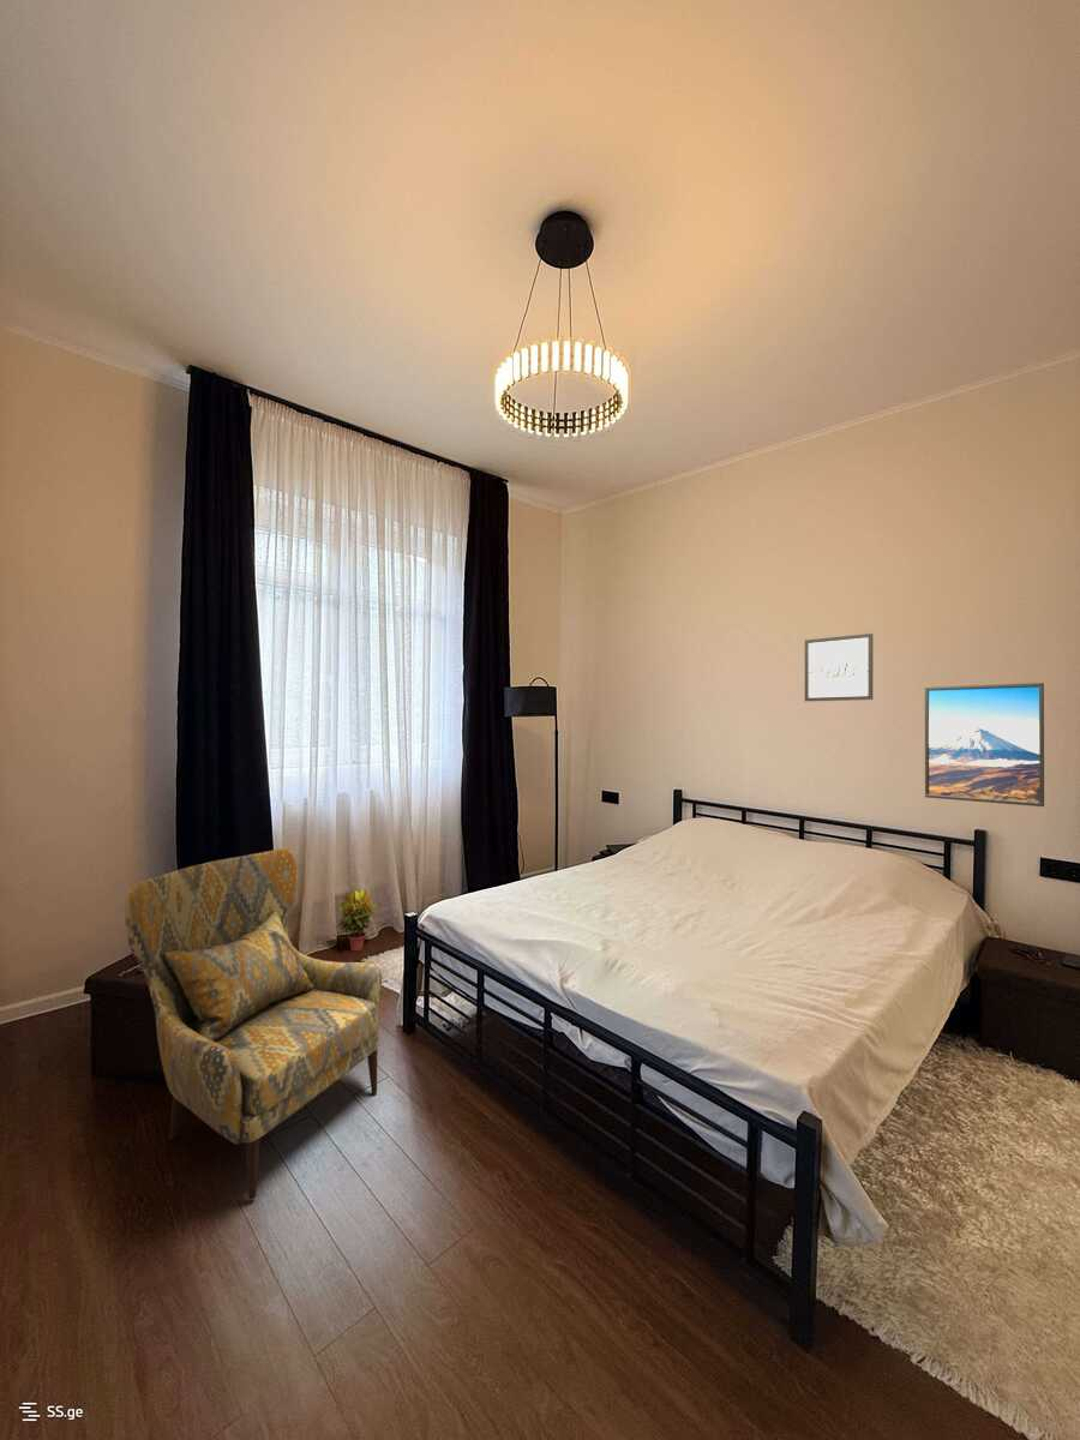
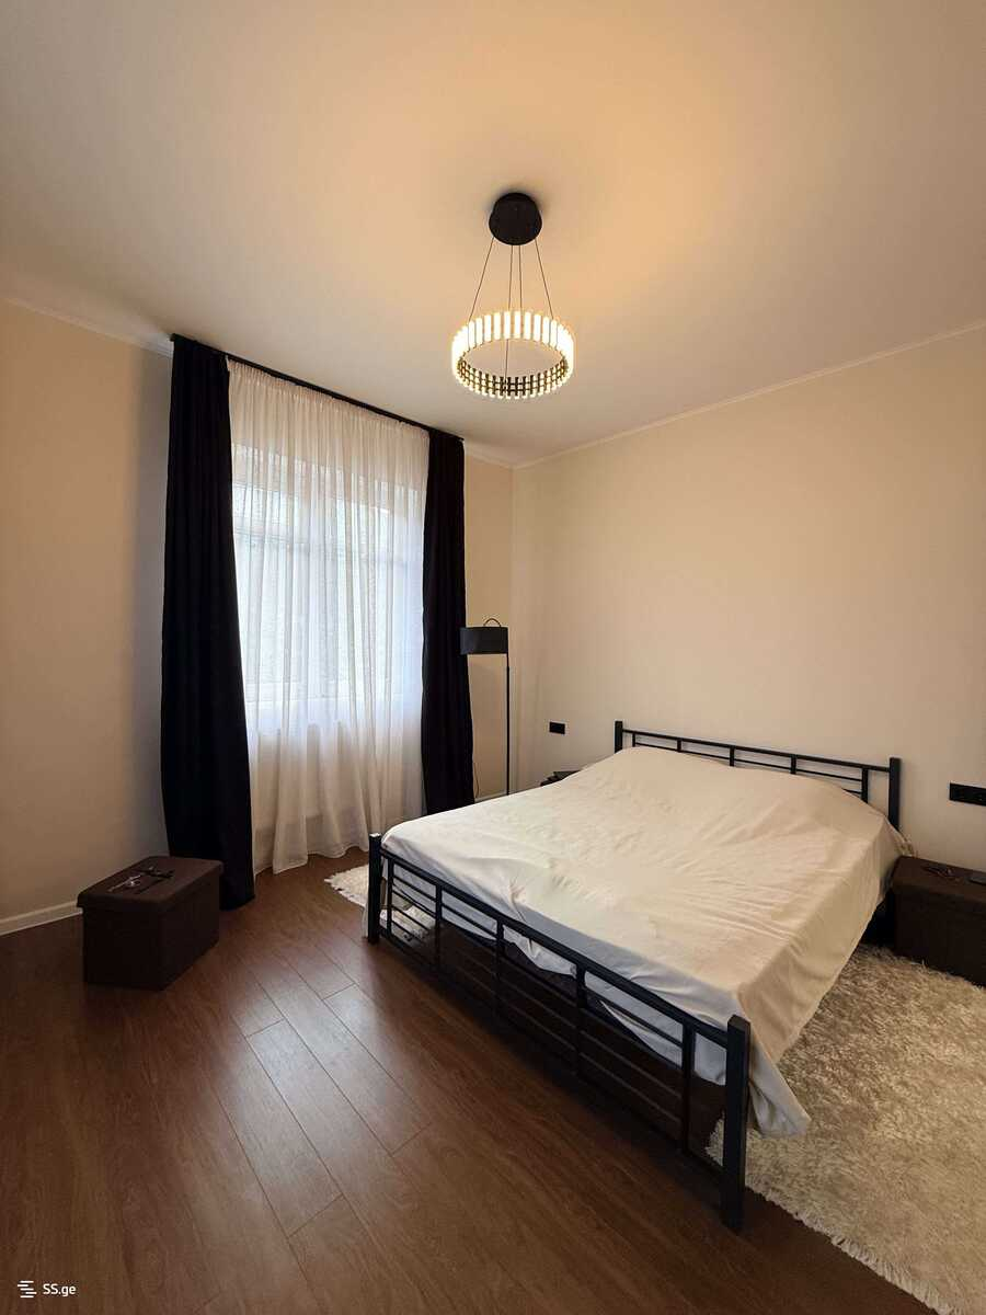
- wall art [804,632,874,702]
- armchair [124,847,383,1200]
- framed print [924,682,1045,808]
- potted plant [337,888,378,953]
